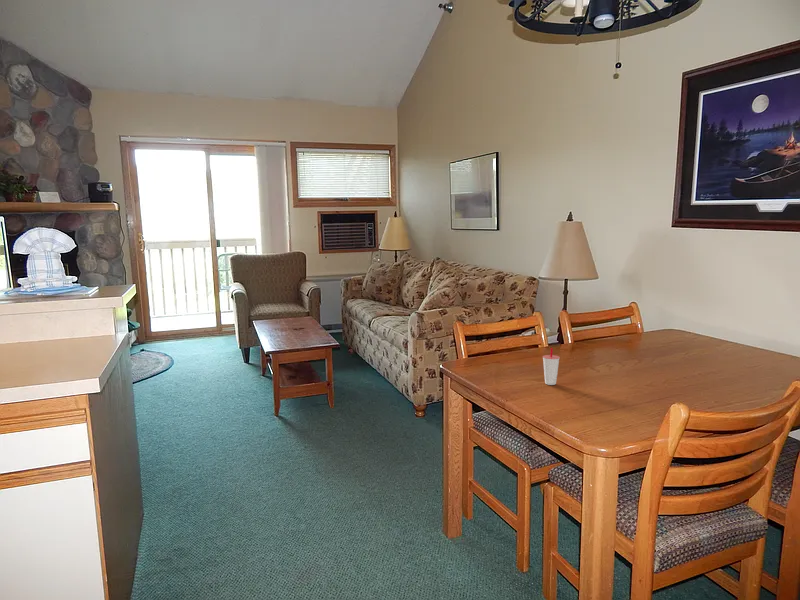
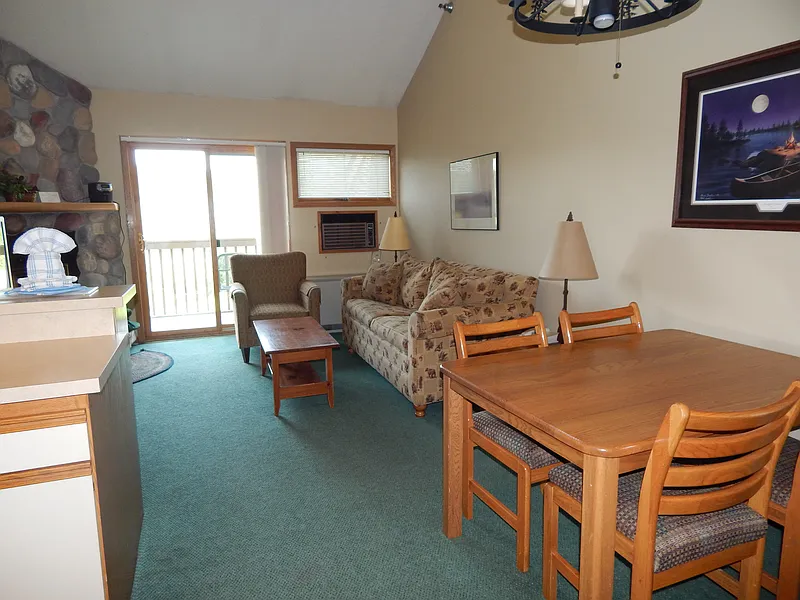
- cup [542,347,561,386]
